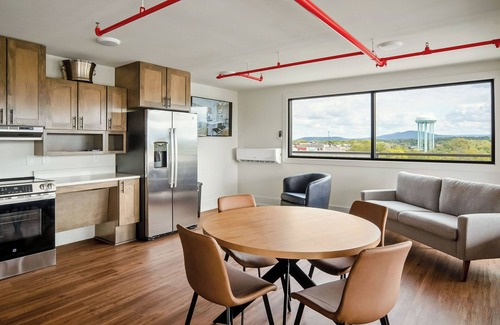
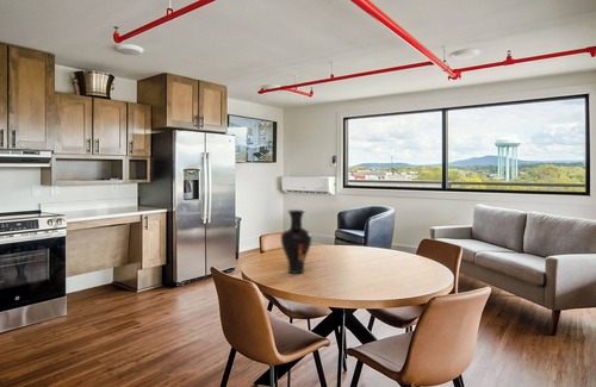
+ vase [280,208,313,275]
